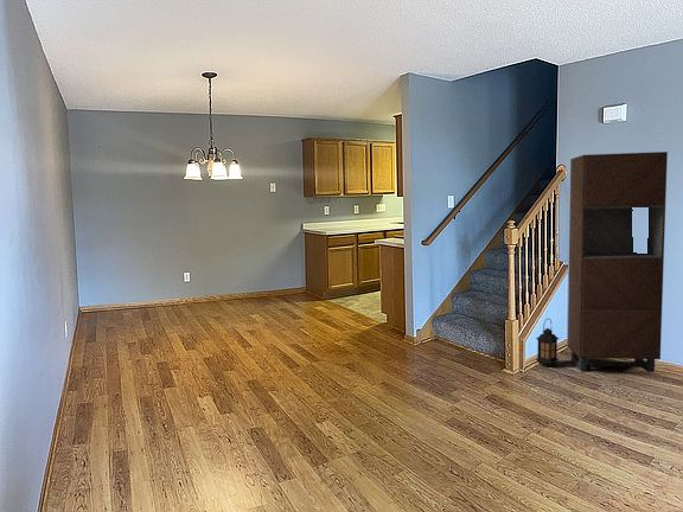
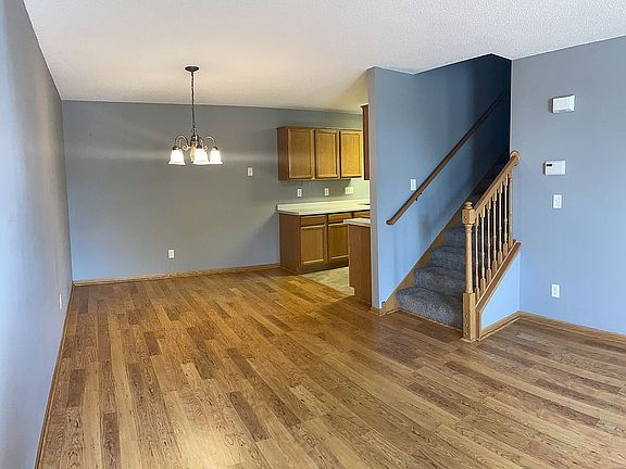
- lantern [535,318,560,369]
- storage cabinet [567,151,669,373]
